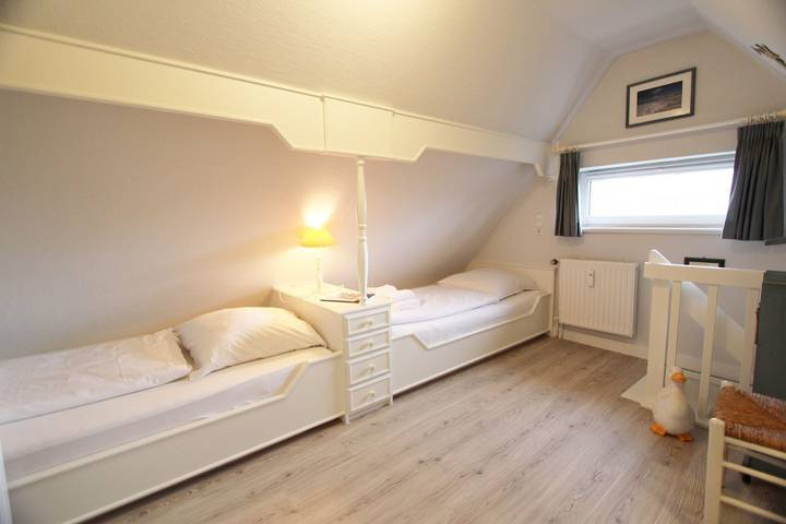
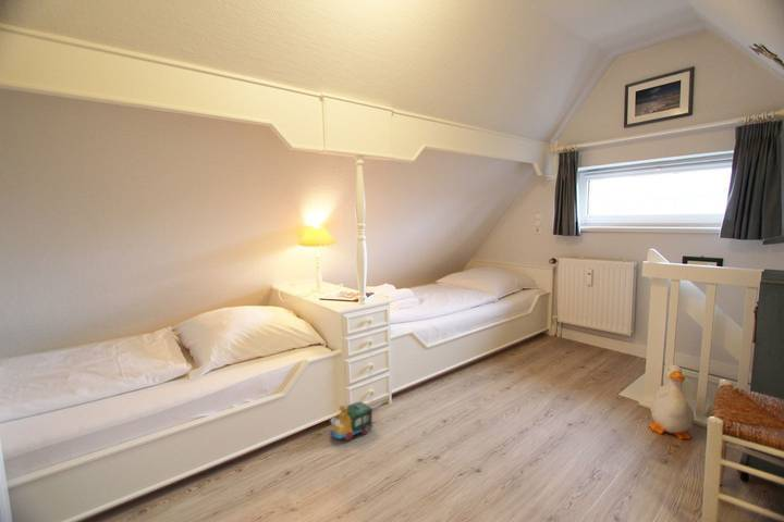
+ toy train [328,400,375,442]
